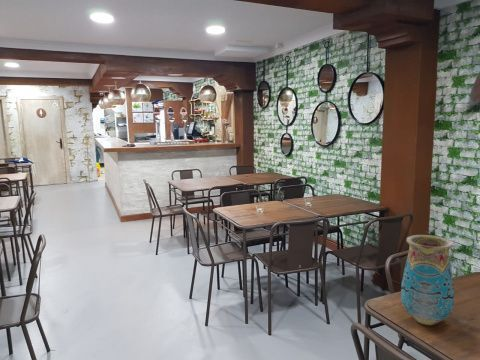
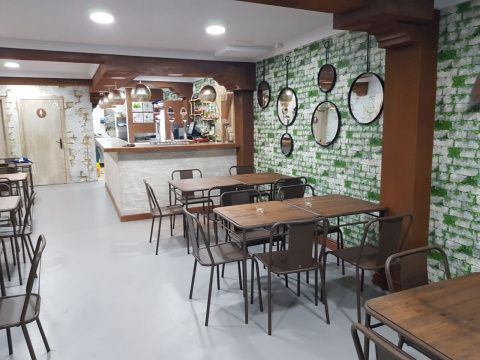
- vase [400,234,455,326]
